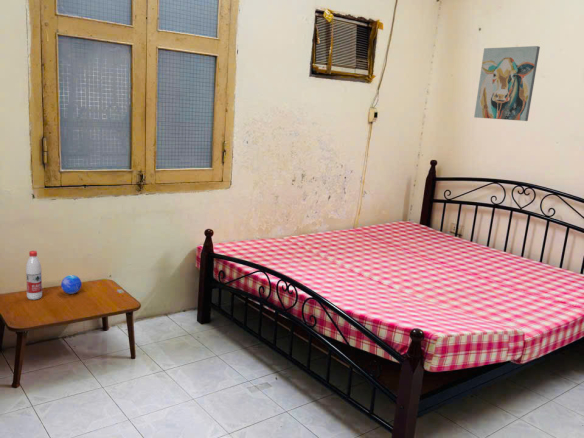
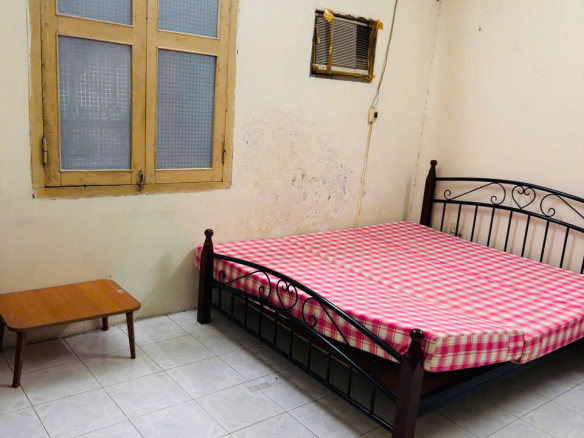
- decorative orb [60,274,82,295]
- water bottle [25,250,43,301]
- wall art [473,45,541,122]
